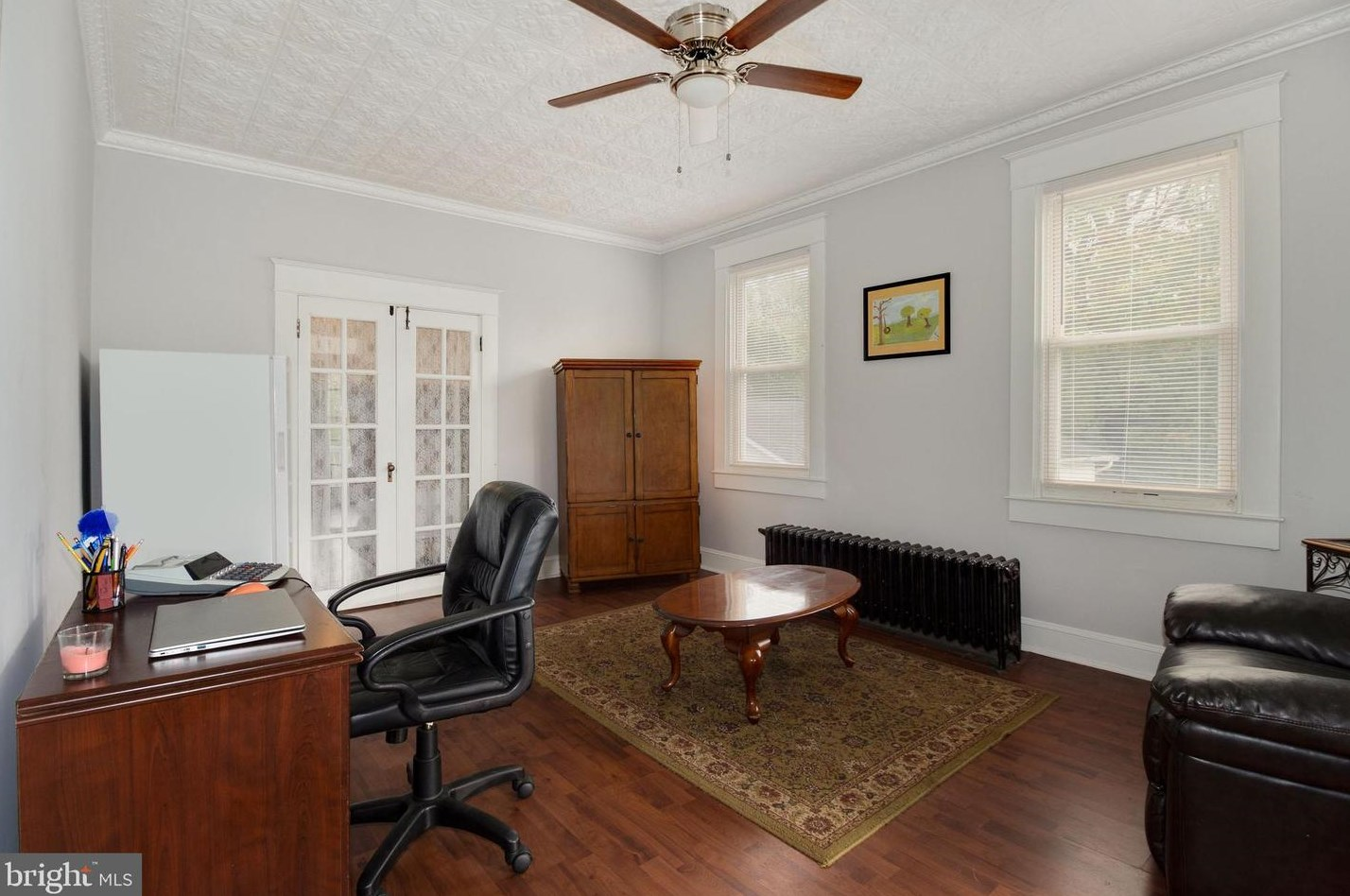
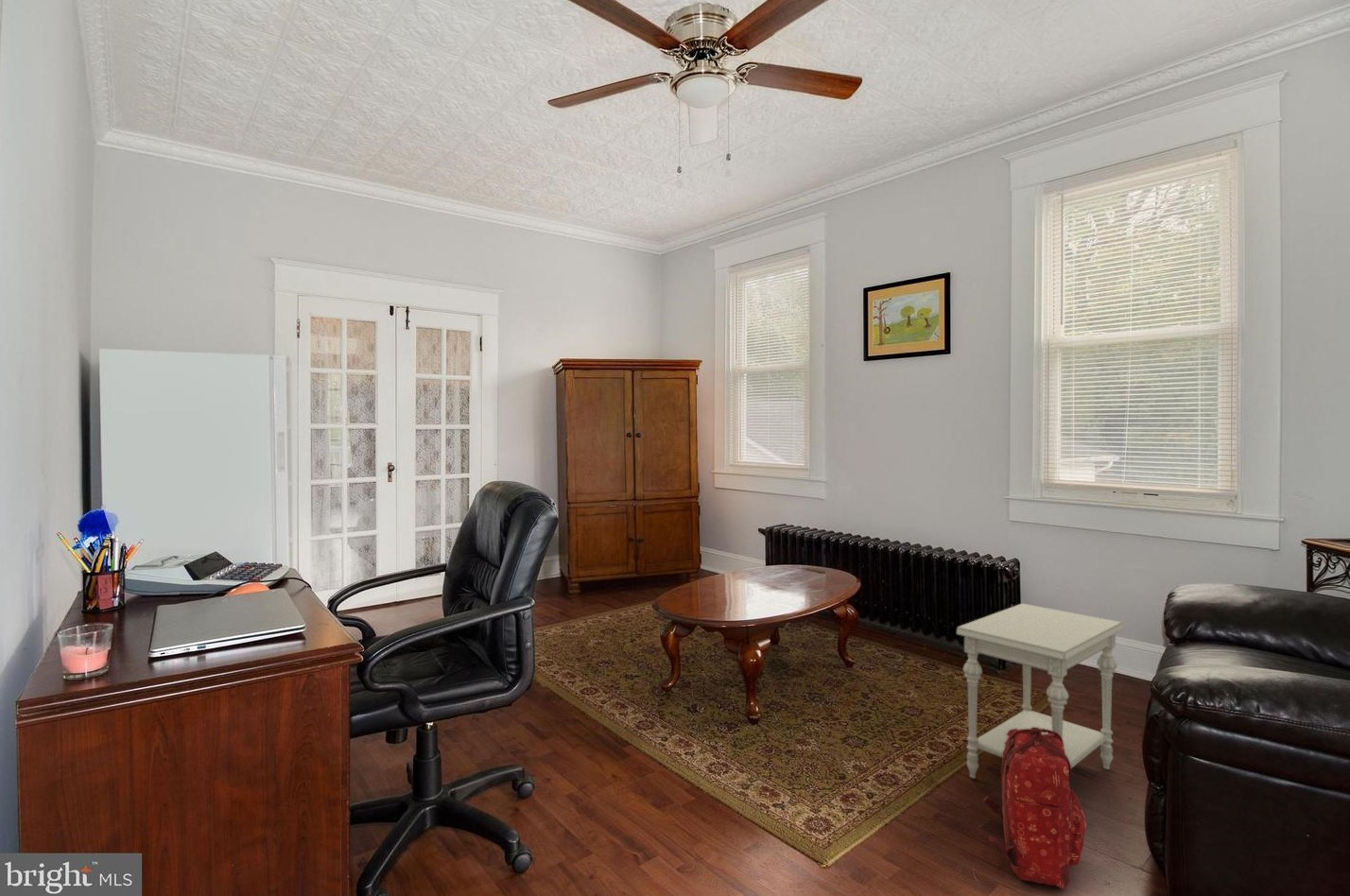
+ side table [956,602,1124,780]
+ backpack [982,727,1087,889]
